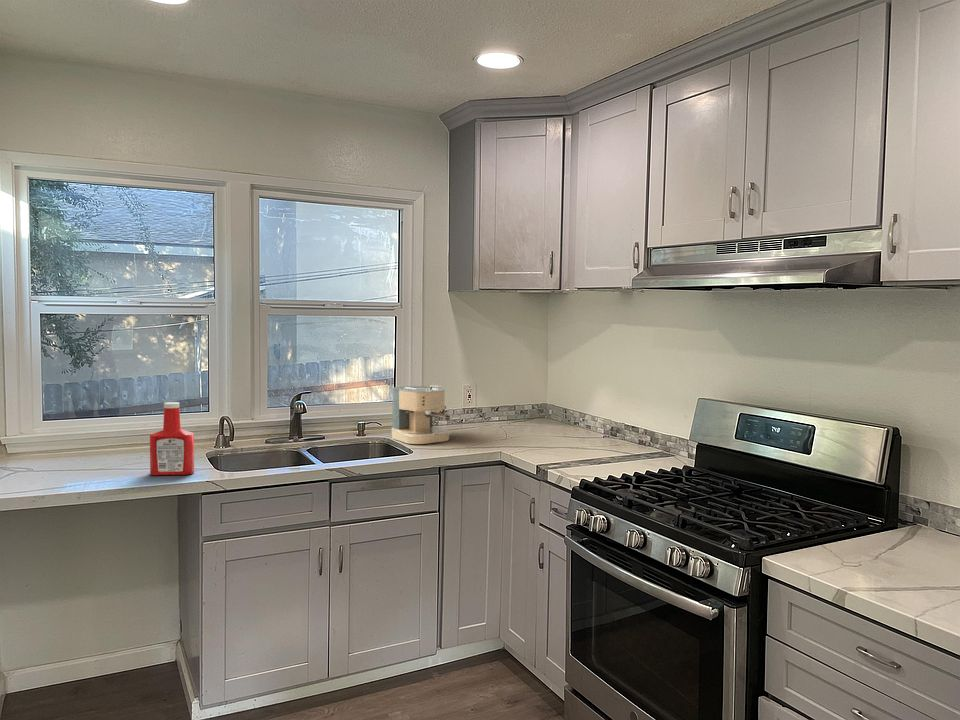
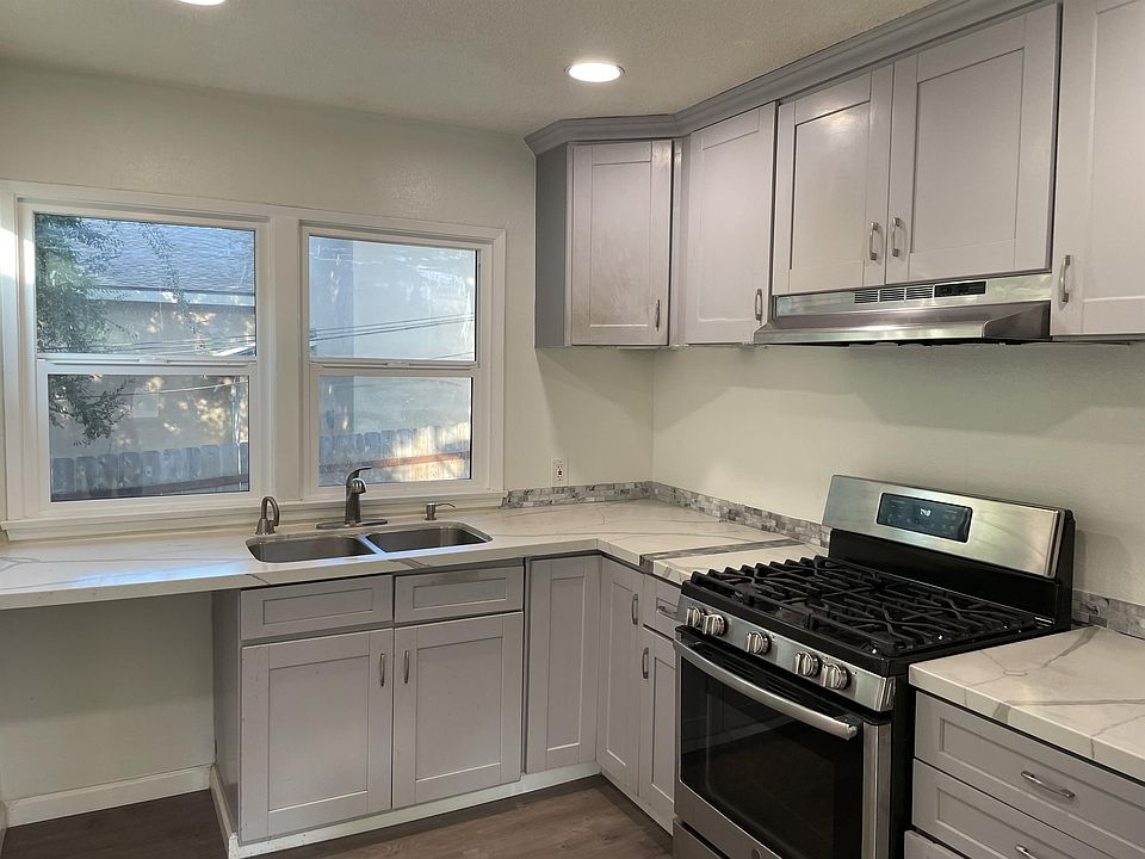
- coffee maker [390,384,451,445]
- soap bottle [149,401,195,476]
